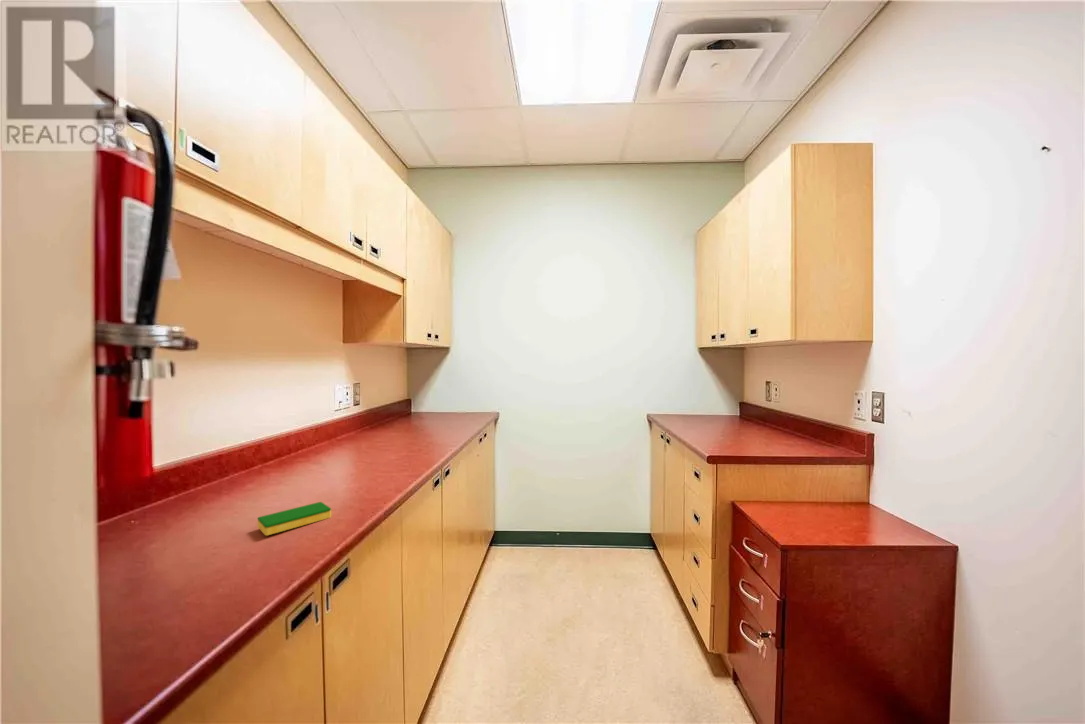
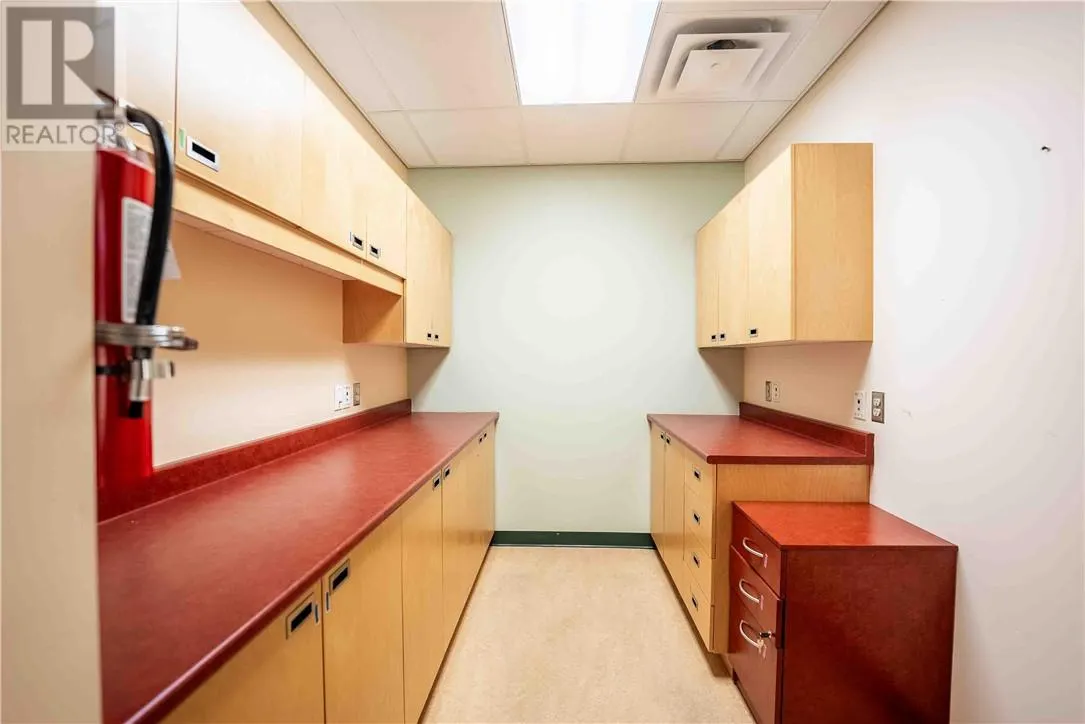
- dish sponge [257,501,332,537]
